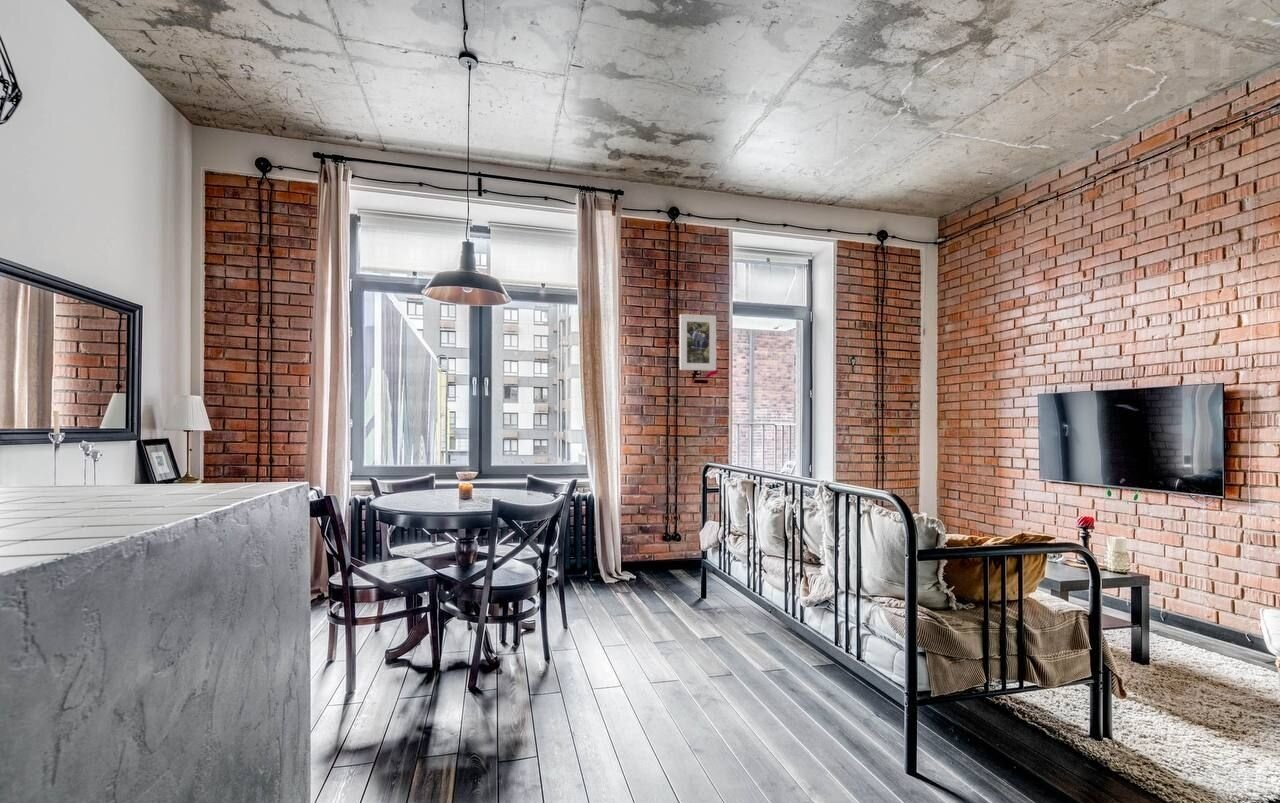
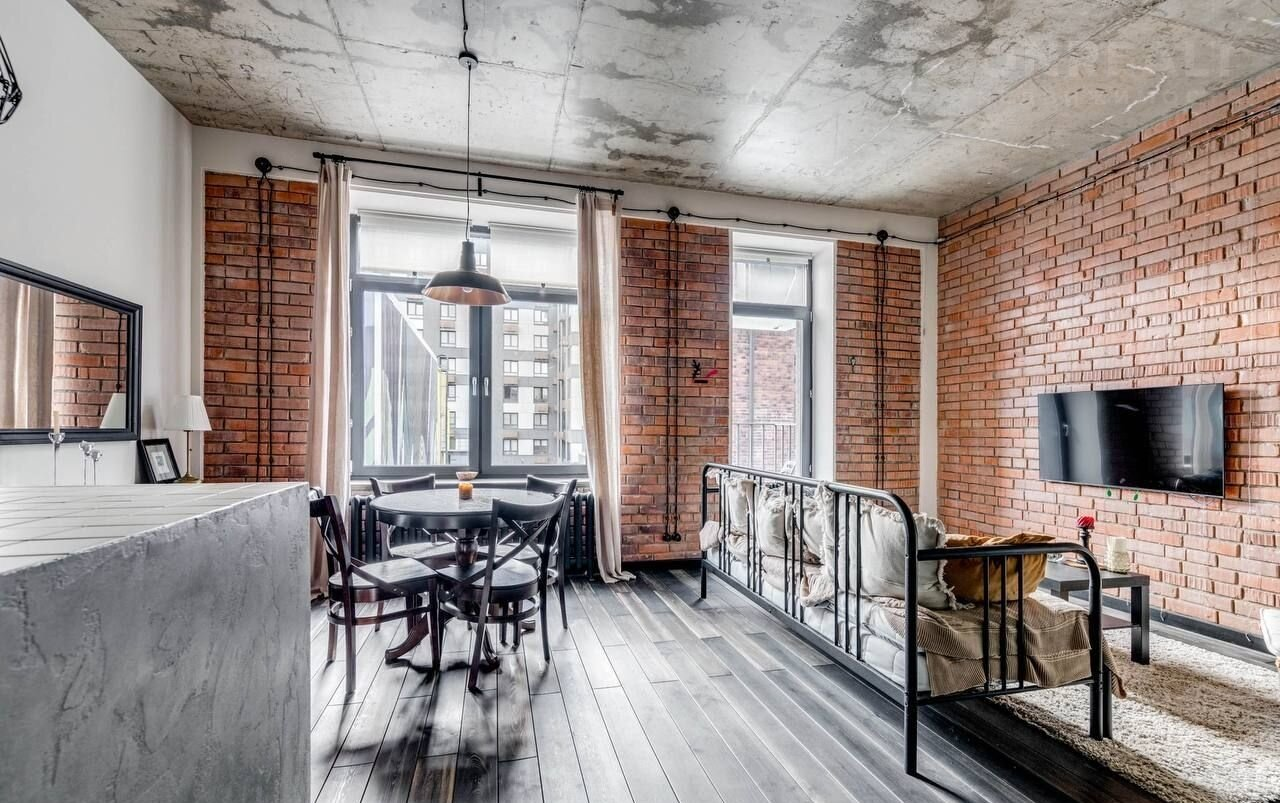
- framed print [679,313,717,372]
